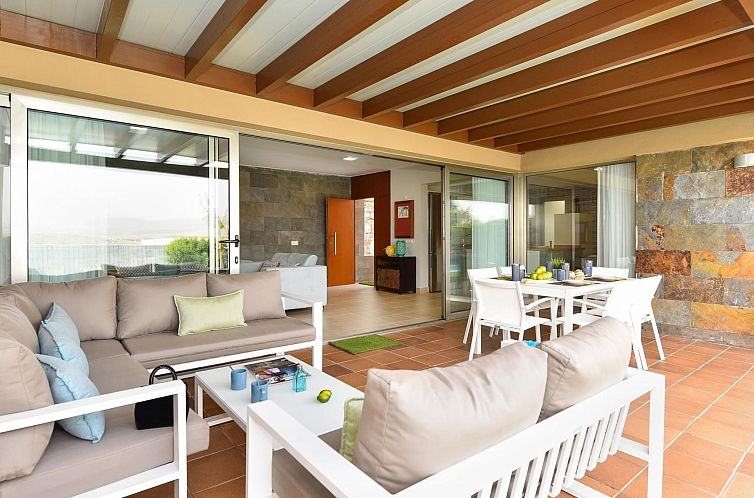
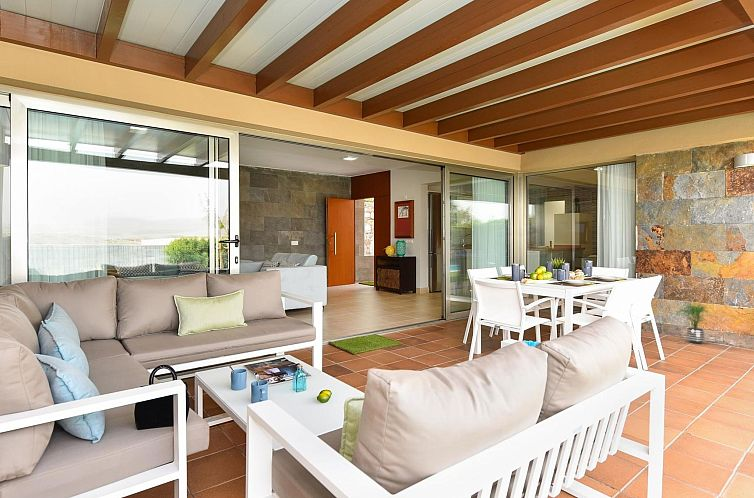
+ potted plant [676,302,712,345]
